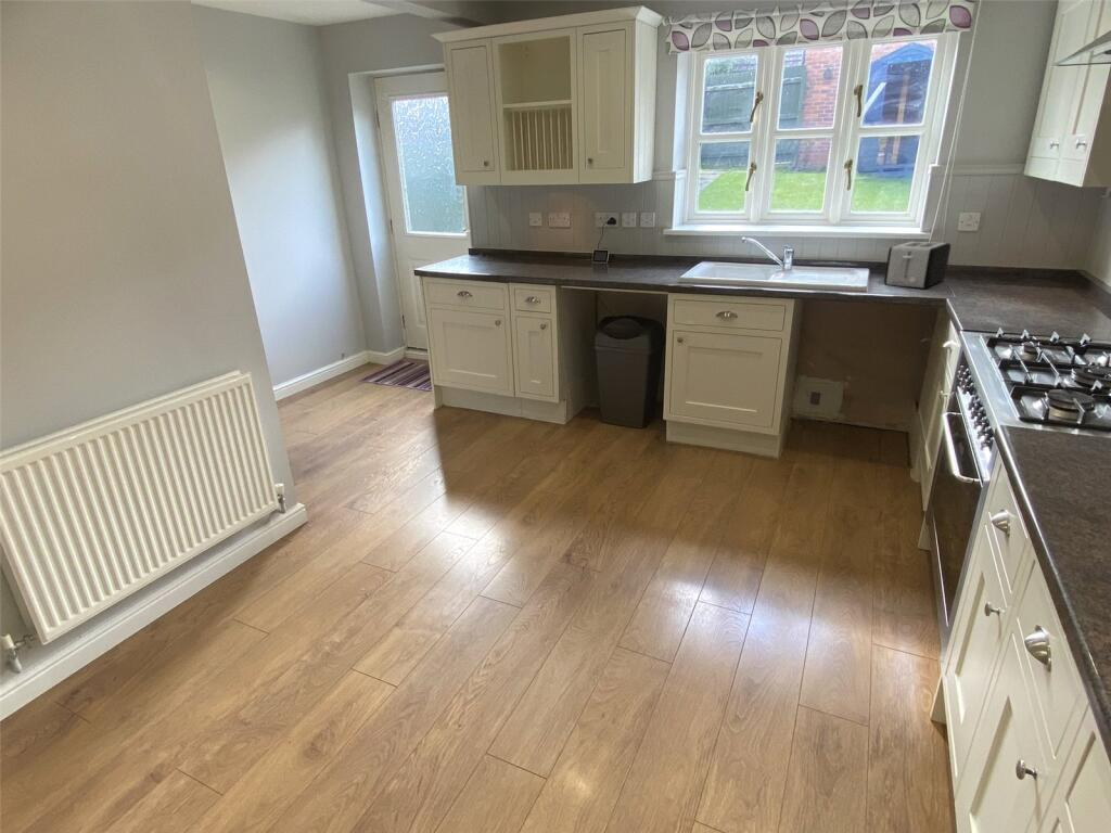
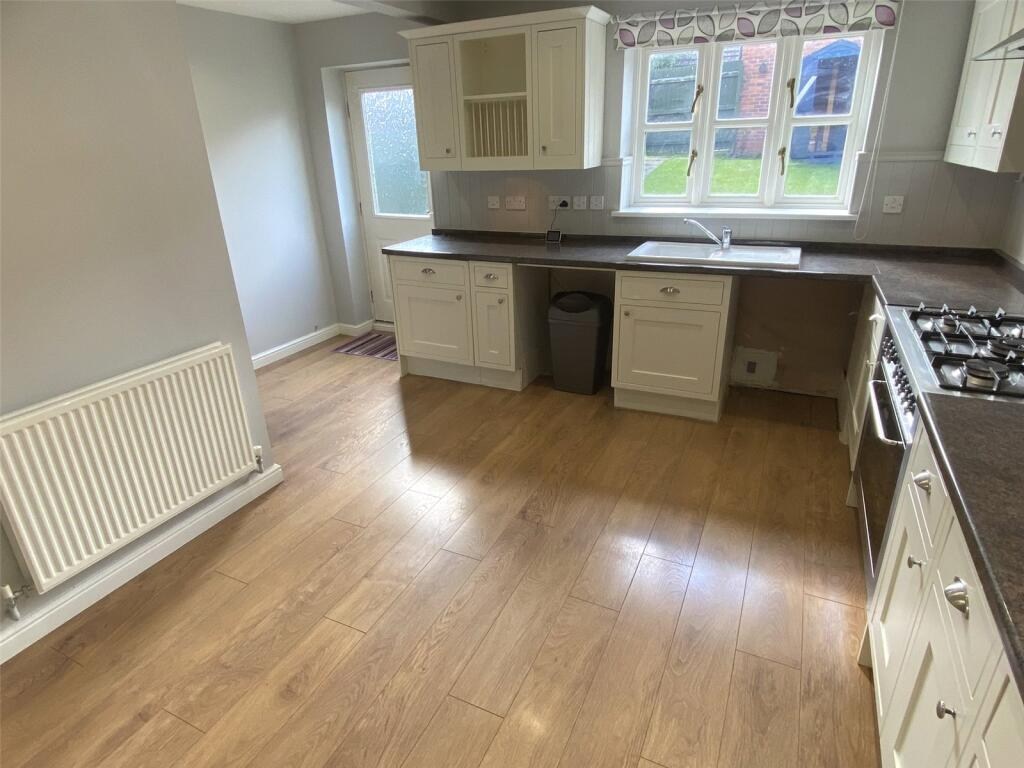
- toaster [883,241,952,290]
